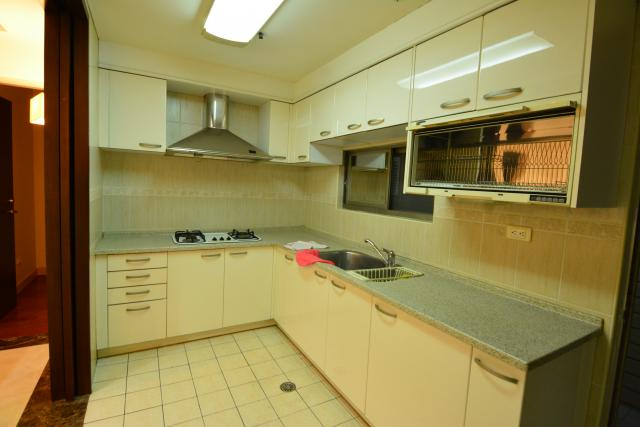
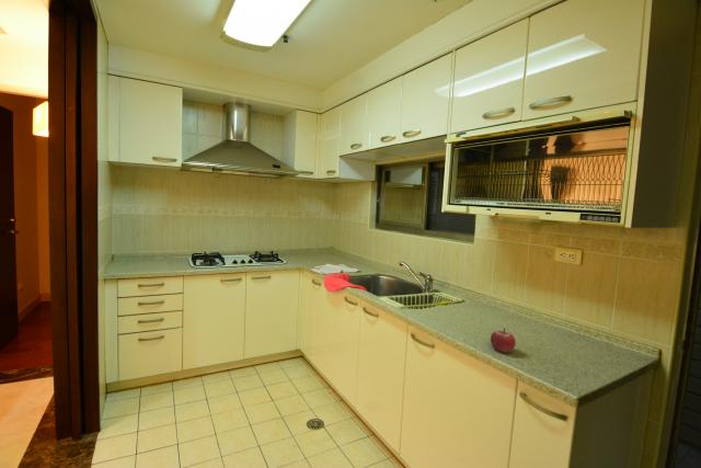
+ fruit [490,327,517,354]
